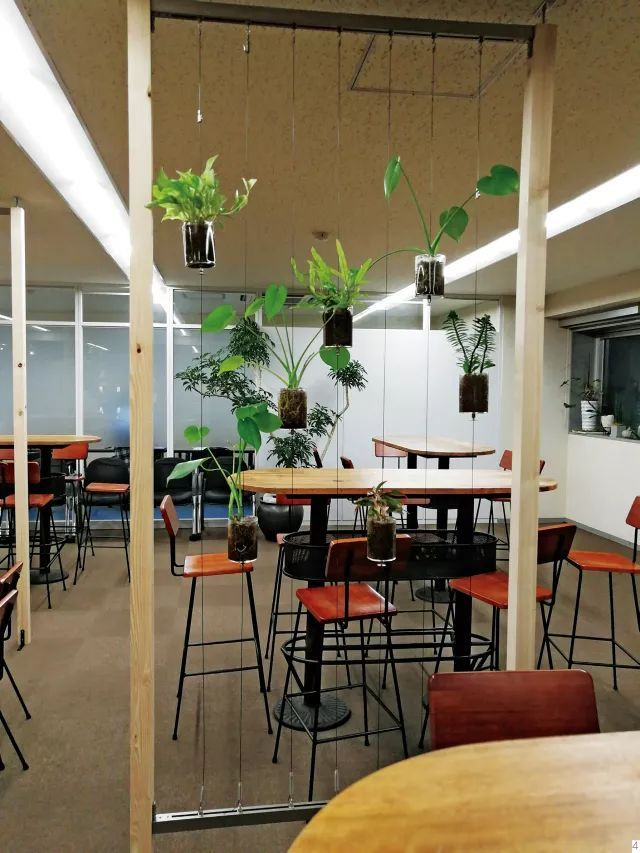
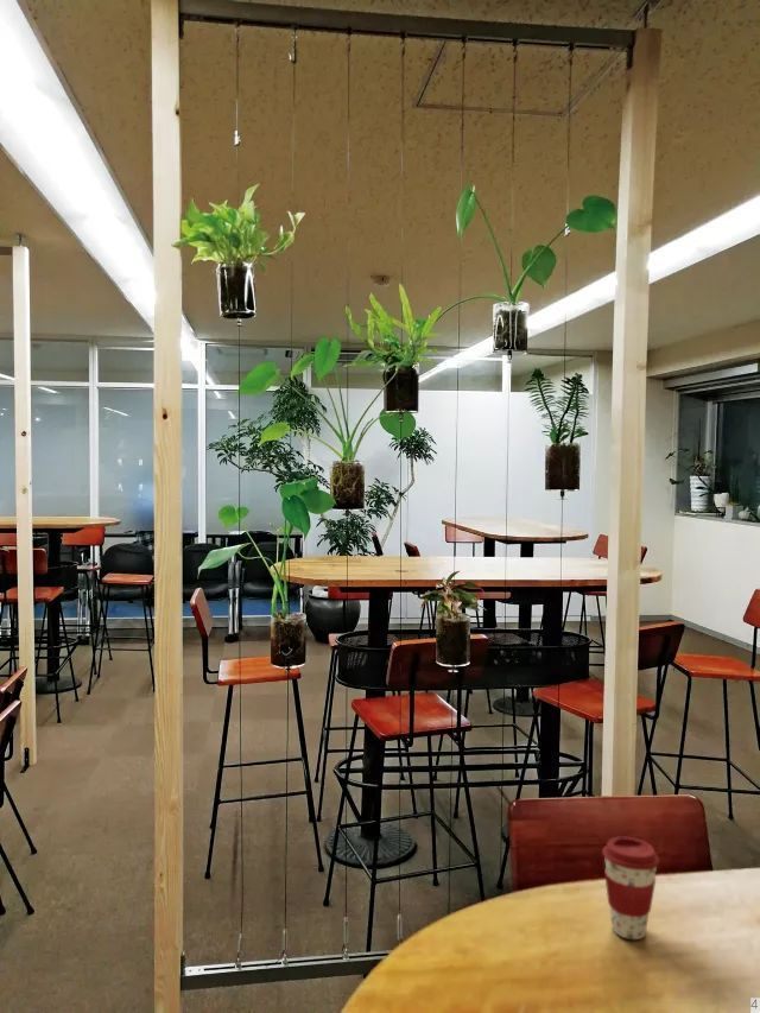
+ coffee cup [601,836,660,941]
